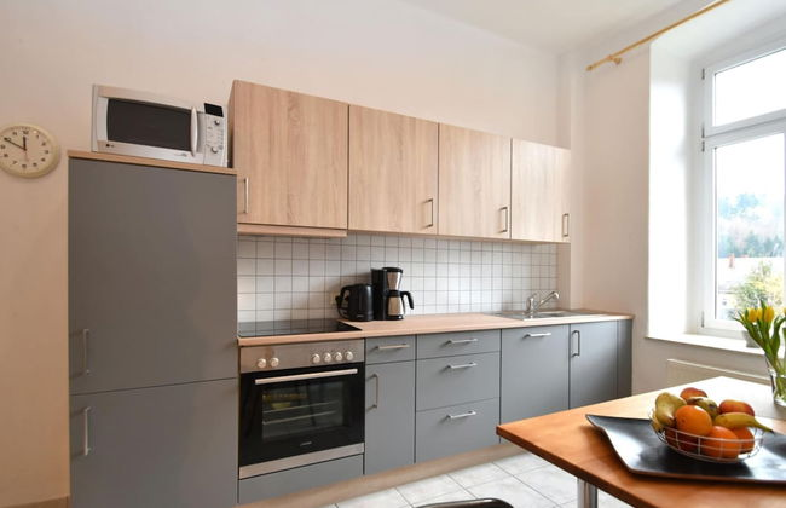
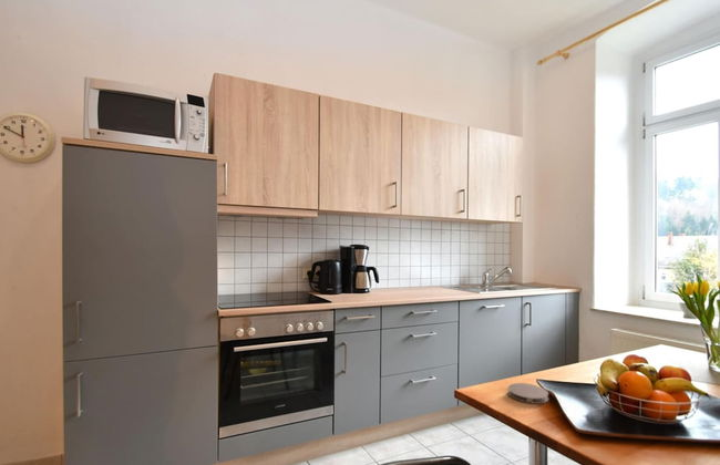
+ coaster [507,382,549,405]
